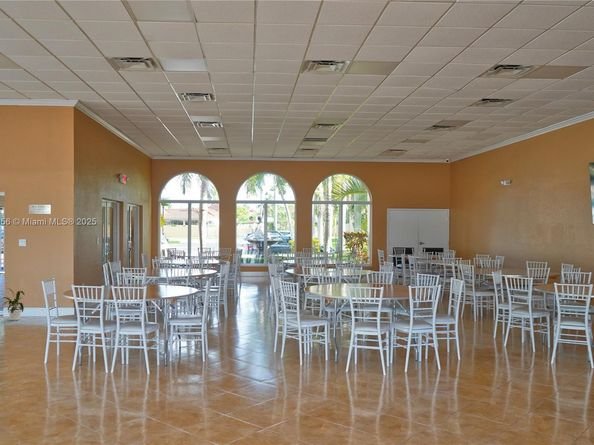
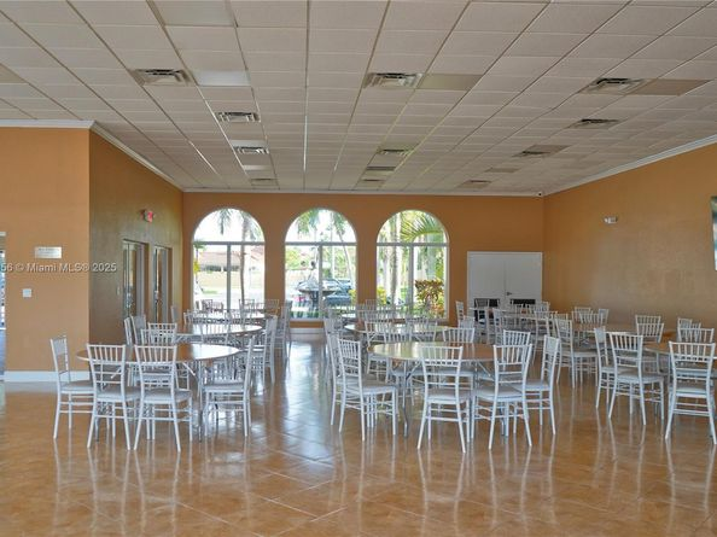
- house plant [0,287,26,322]
